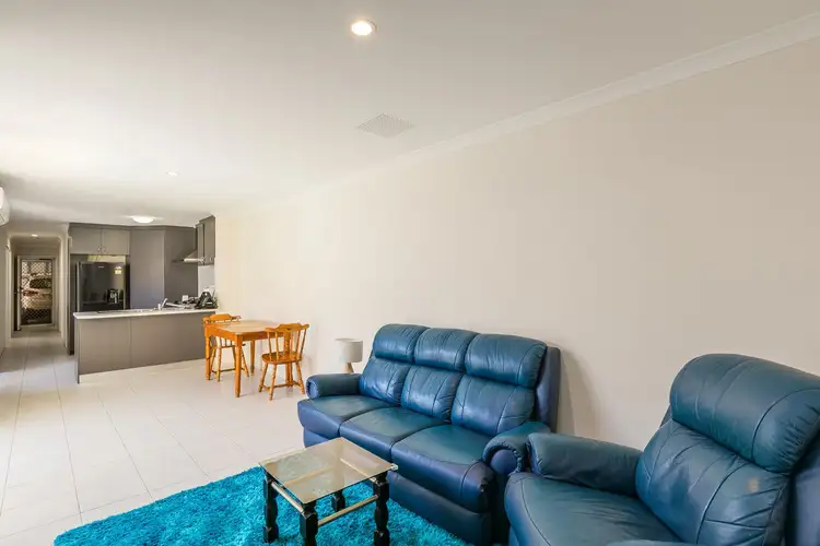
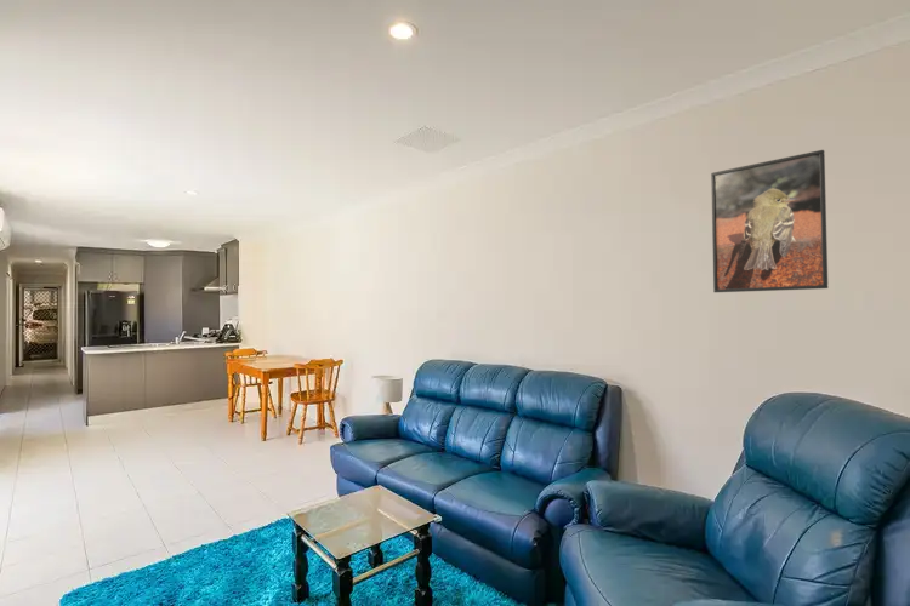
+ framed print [710,149,829,293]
